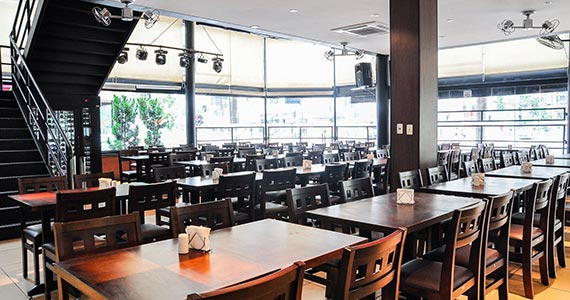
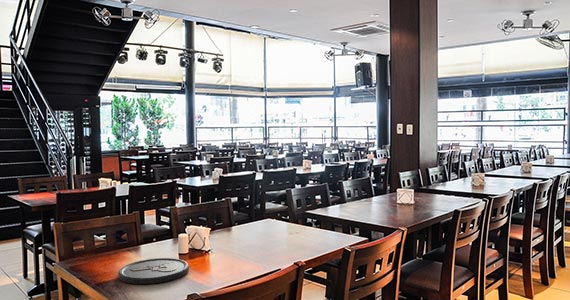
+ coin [117,257,190,285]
